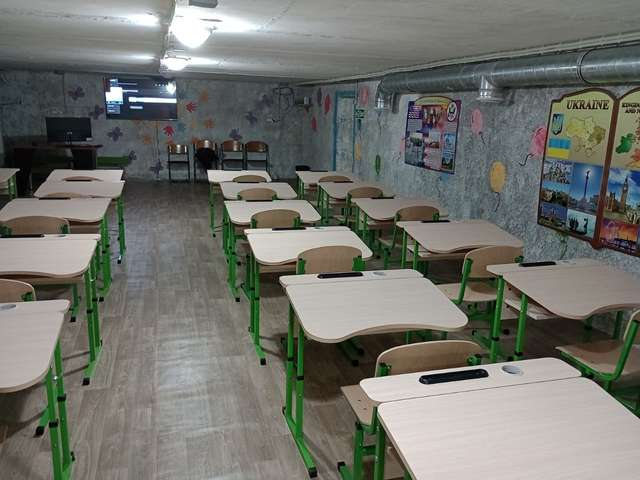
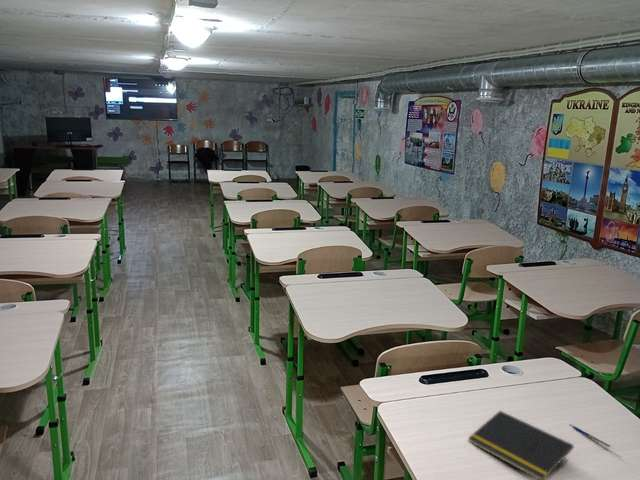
+ pen [569,423,611,448]
+ notepad [467,410,575,480]
